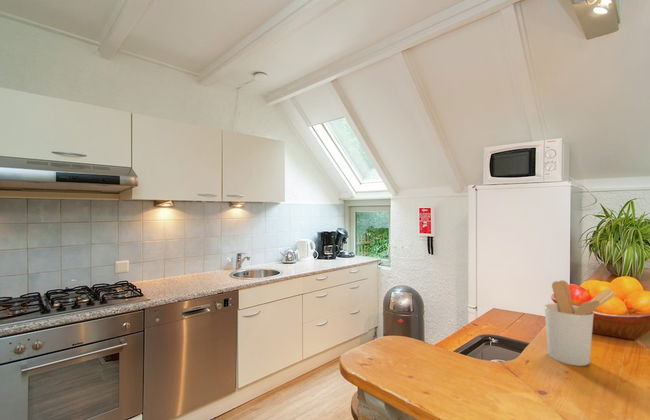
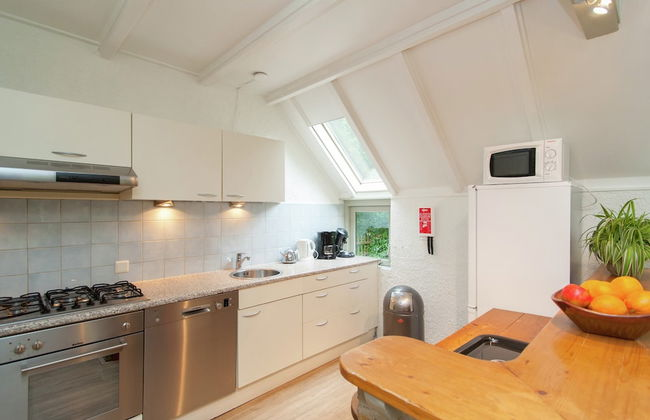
- utensil holder [544,279,617,367]
